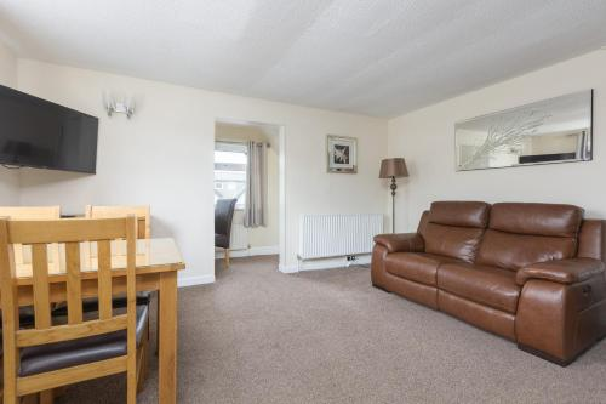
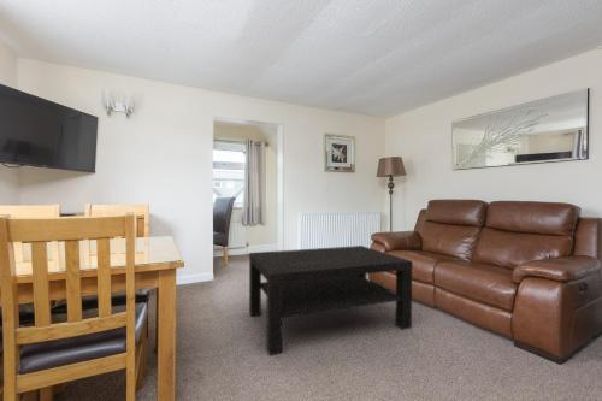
+ coffee table [248,244,414,356]
